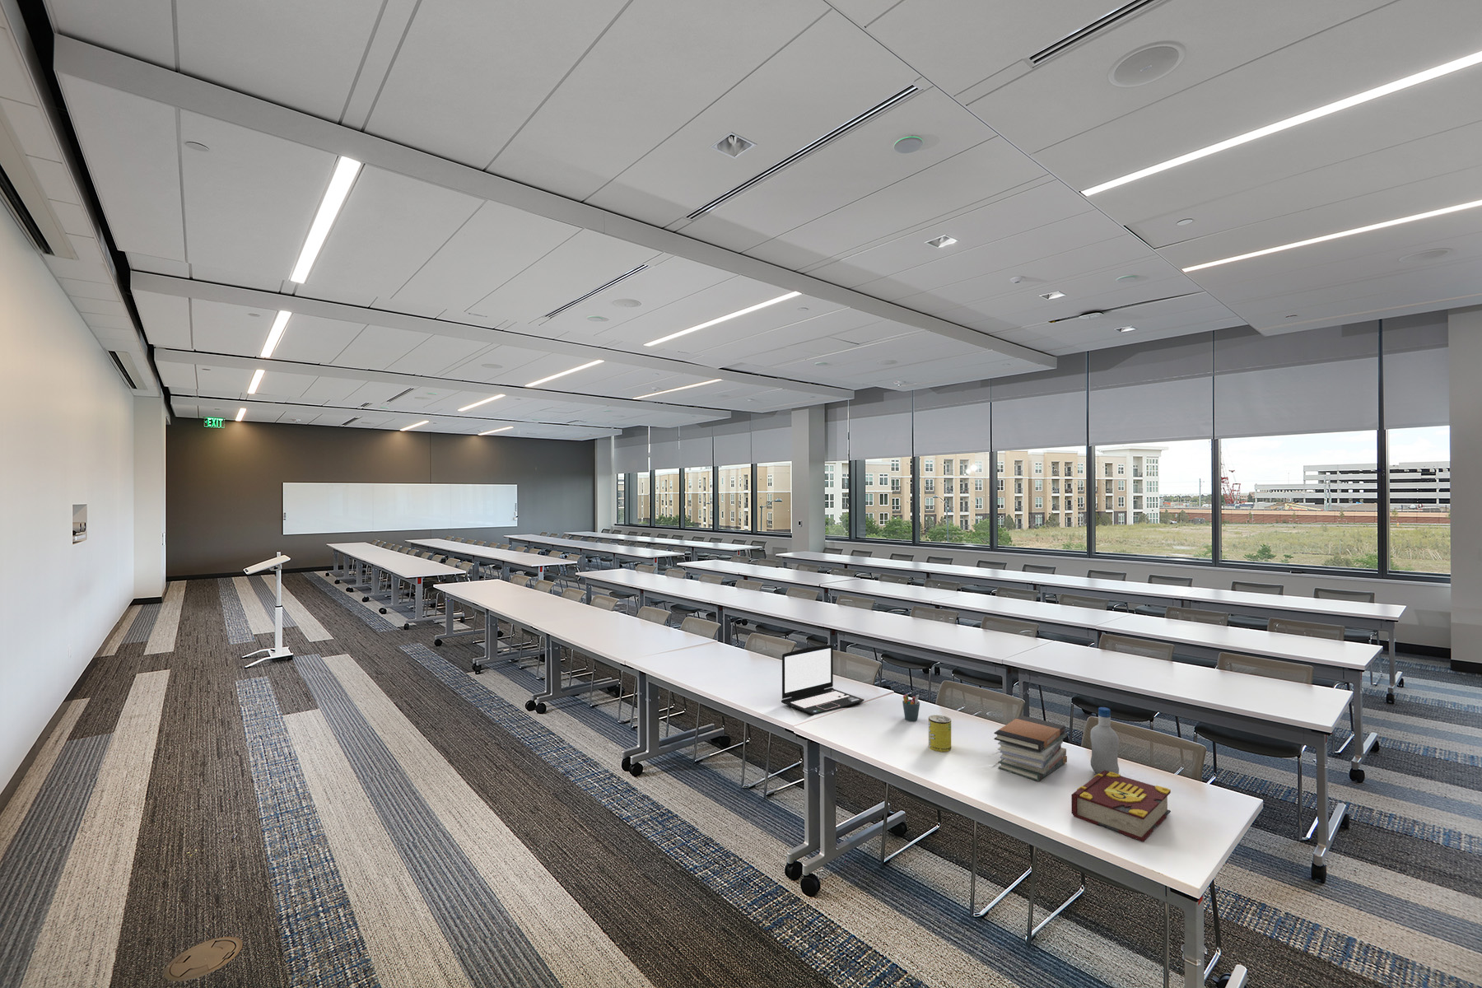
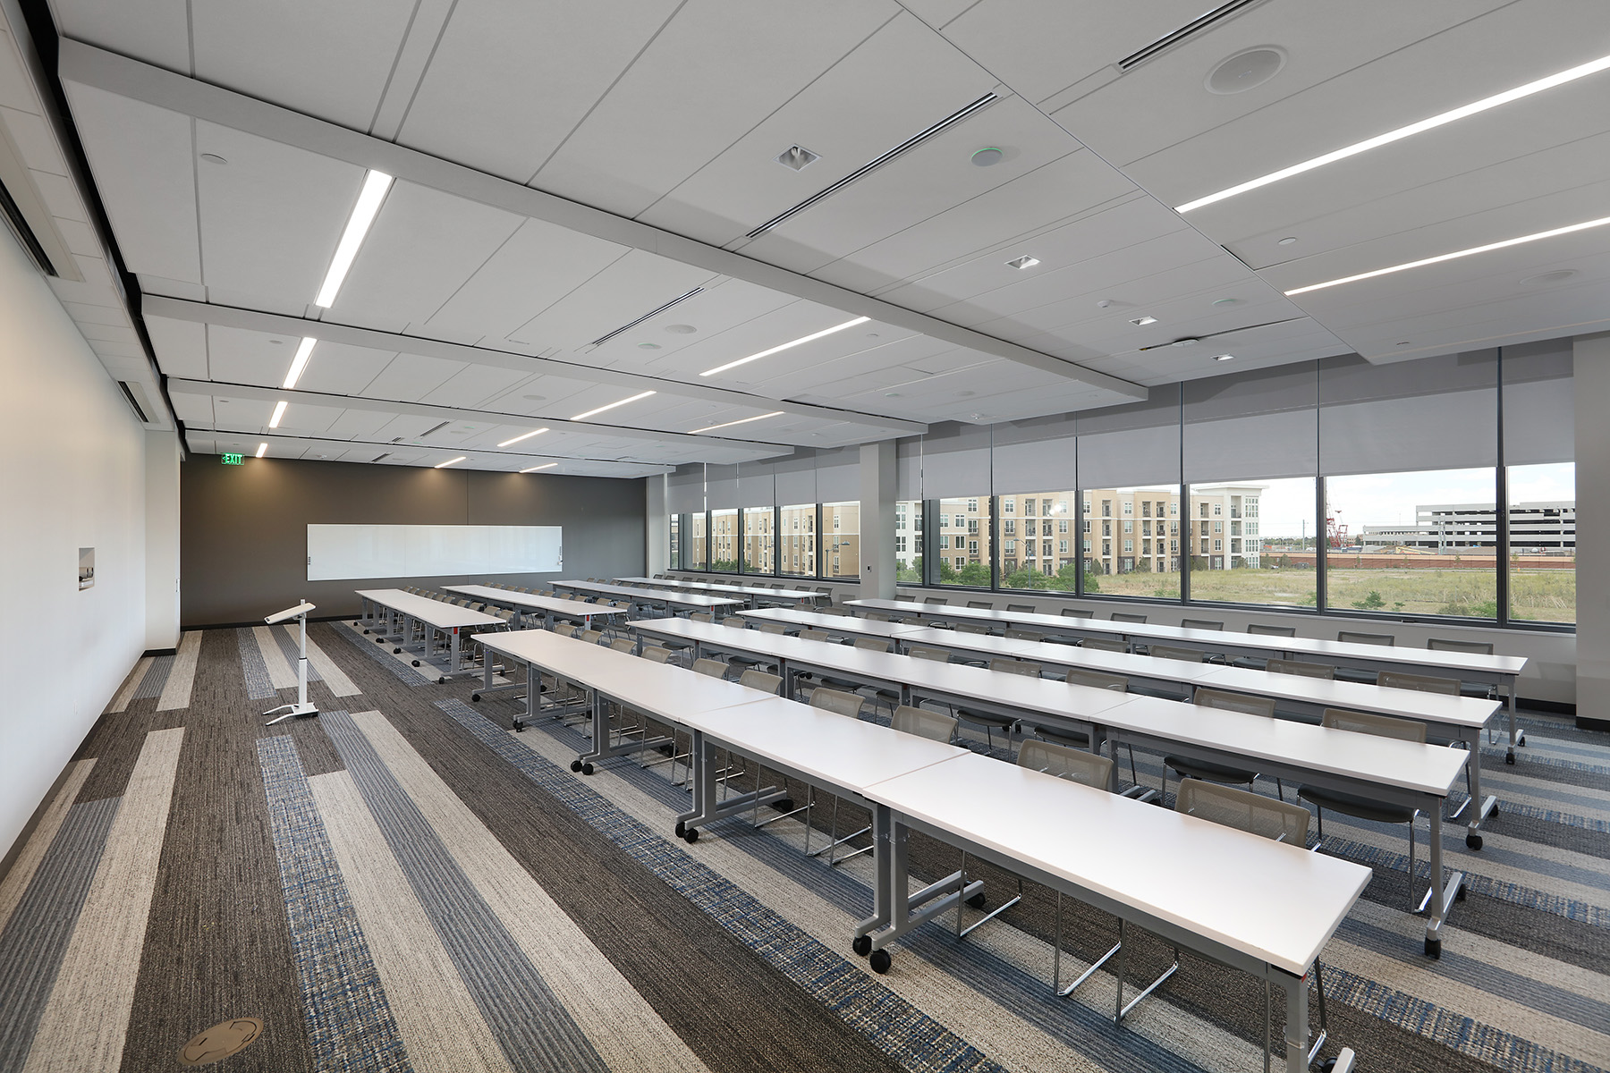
- bottle [1089,707,1119,774]
- laptop [781,644,866,716]
- pen holder [902,694,921,722]
- book stack [992,715,1068,782]
- book [1071,770,1172,842]
- beverage can [927,713,952,752]
